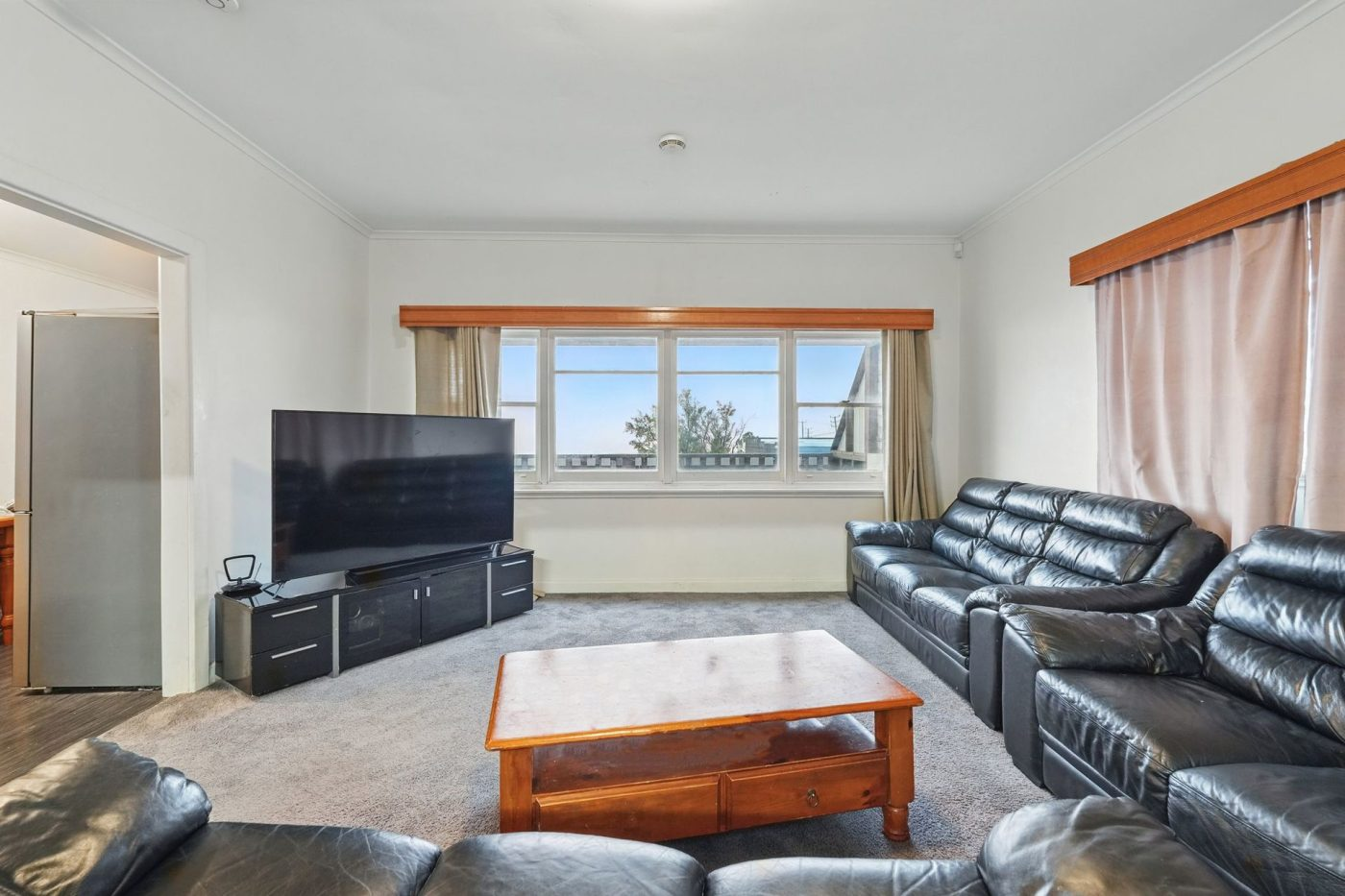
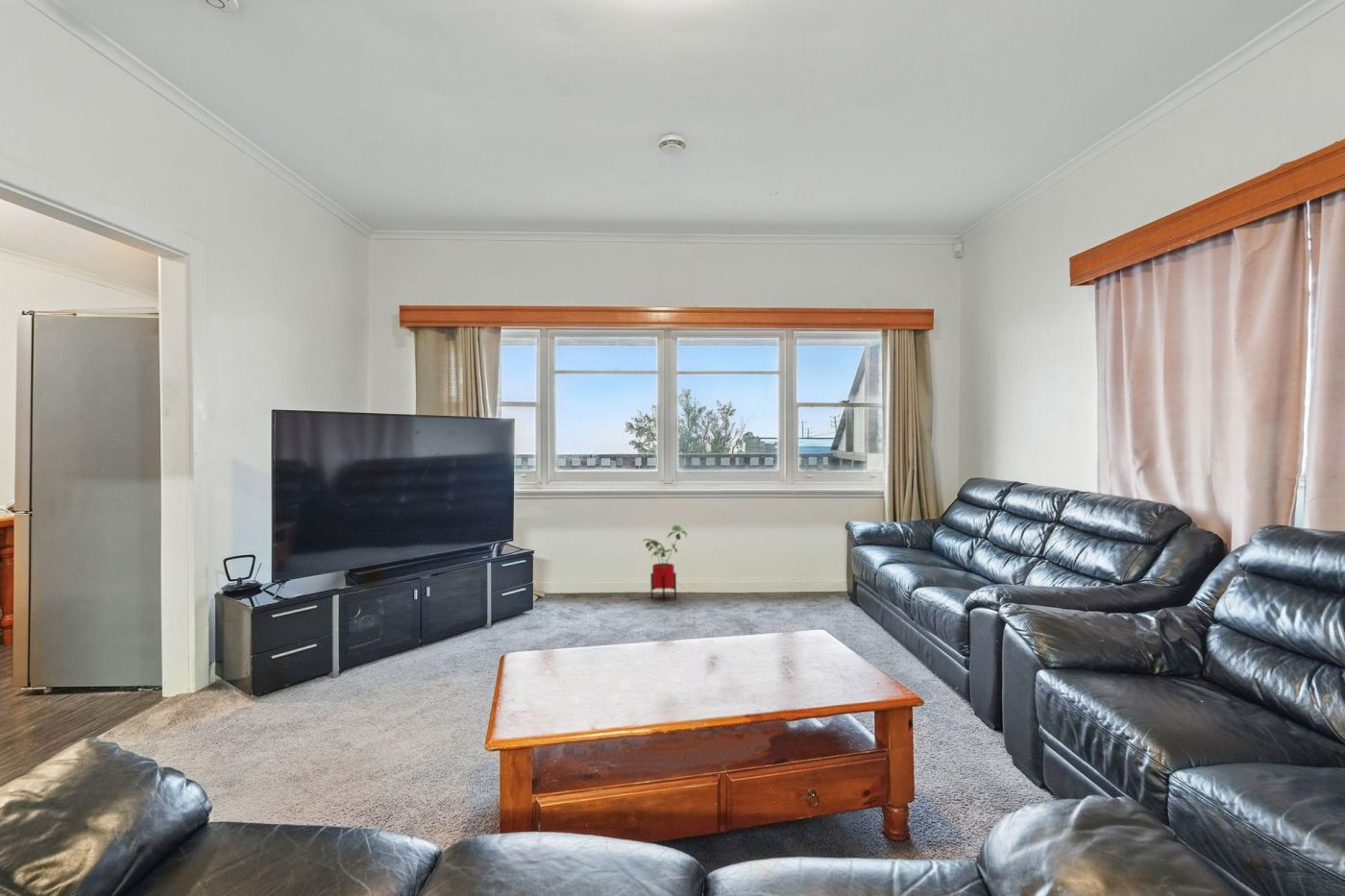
+ house plant [642,523,689,601]
